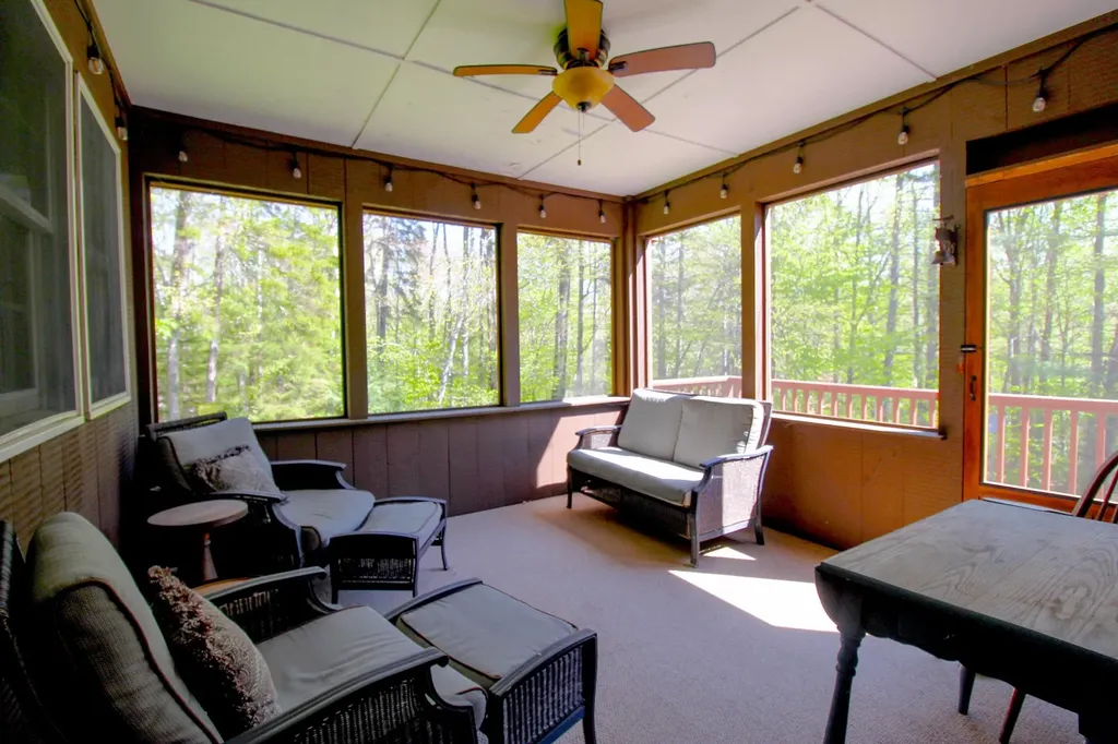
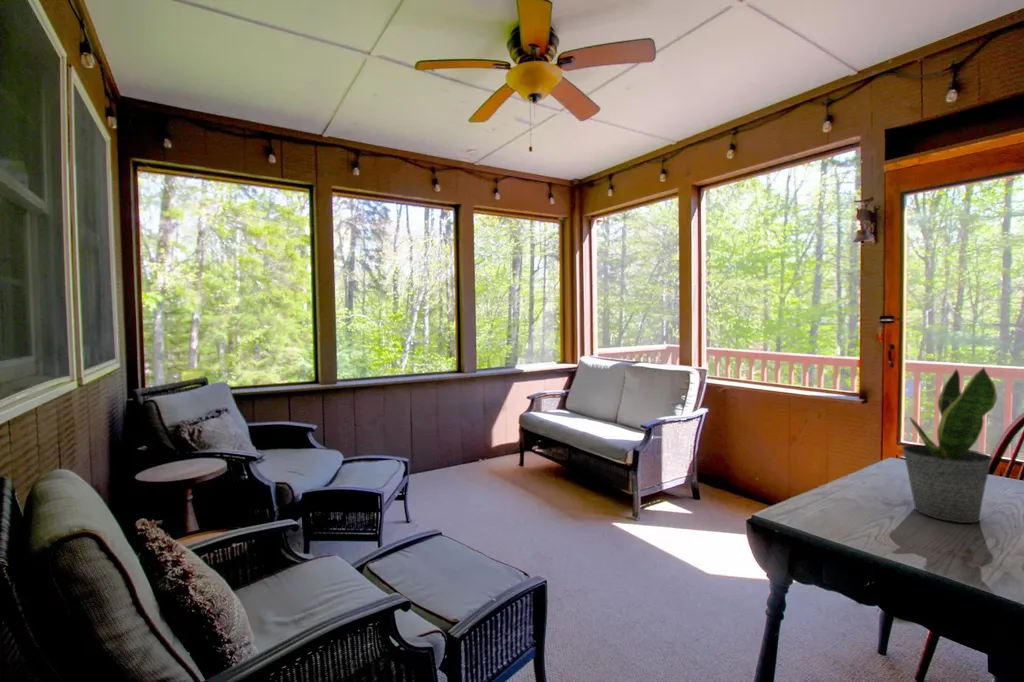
+ potted plant [900,366,998,524]
